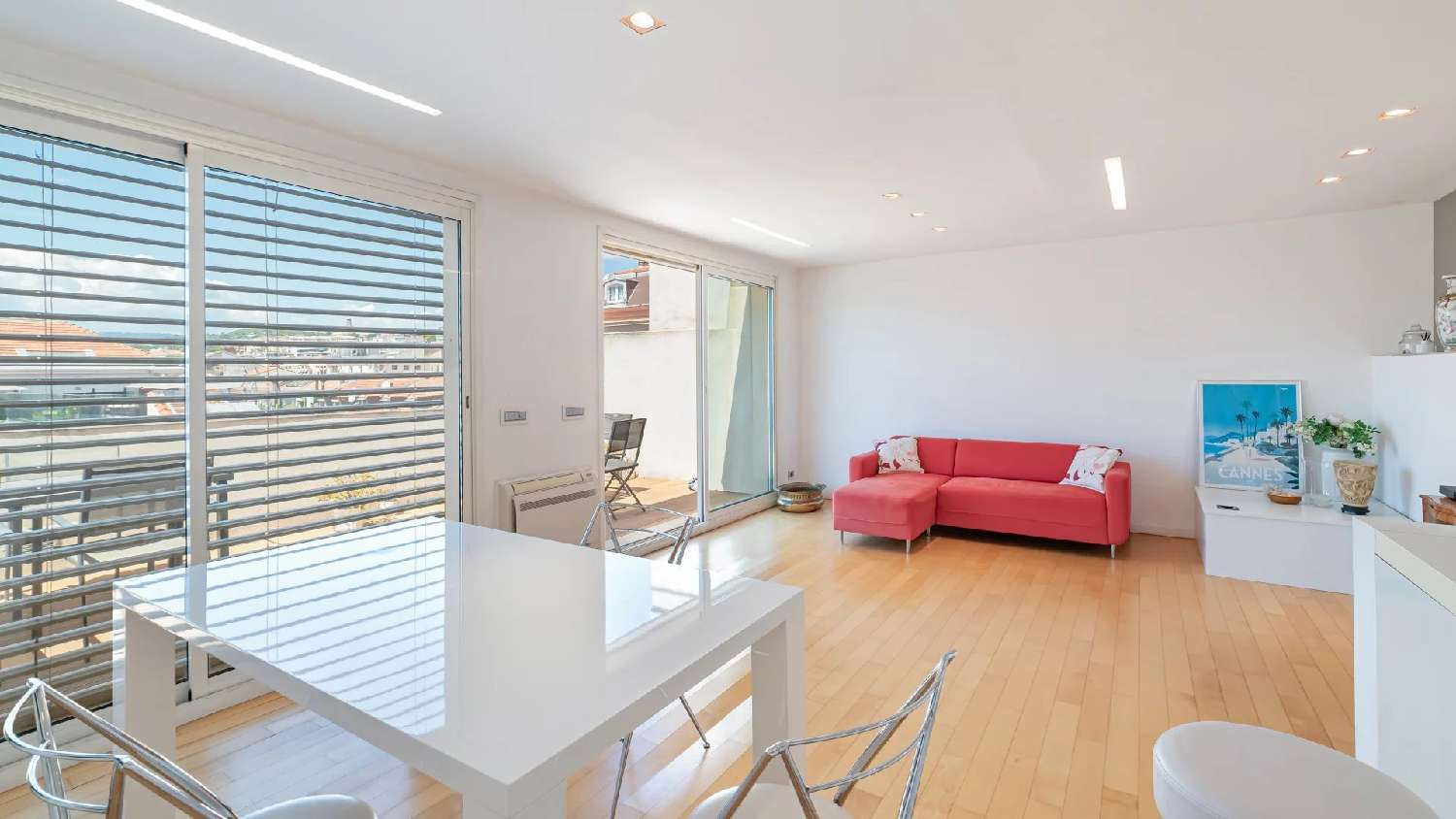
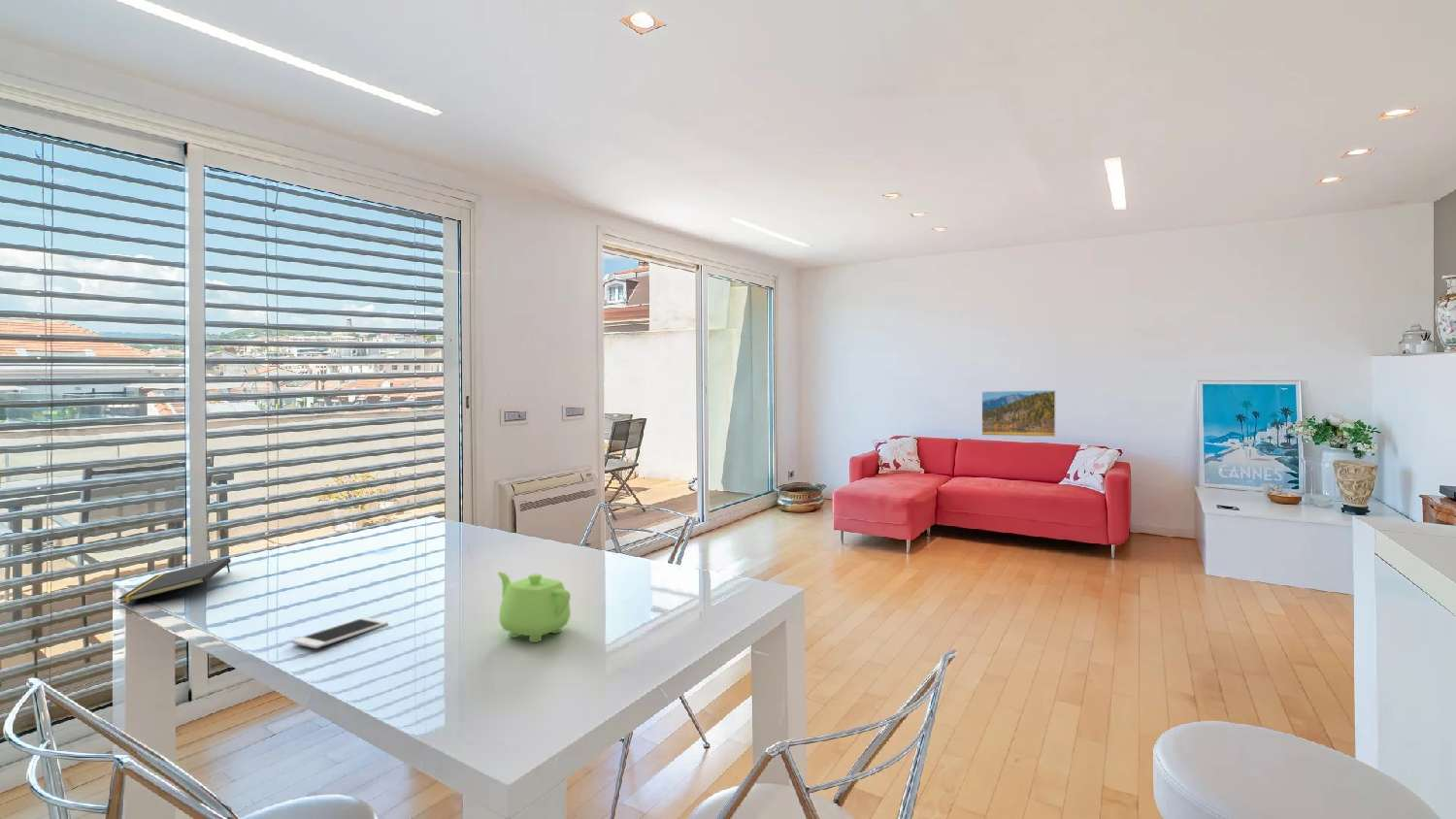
+ notepad [117,557,232,605]
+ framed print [981,389,1056,438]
+ teapot [497,572,572,643]
+ cell phone [291,616,389,649]
